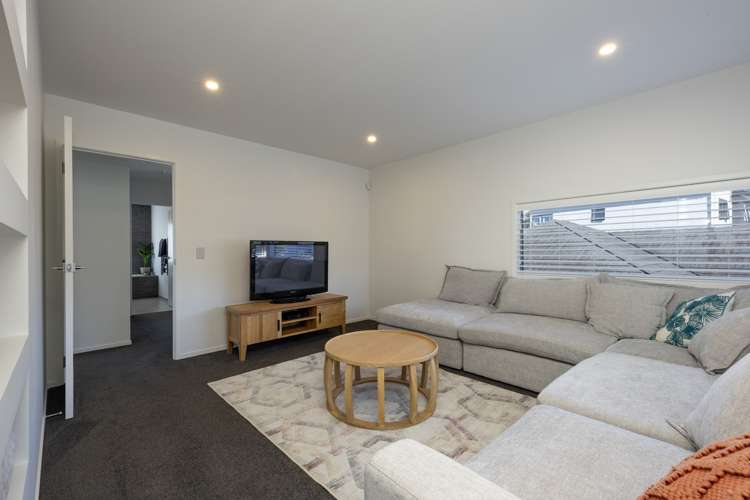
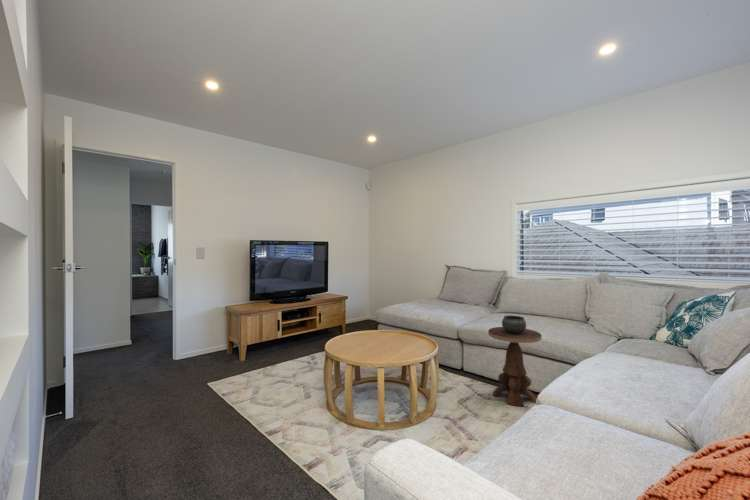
+ side table [487,315,543,408]
